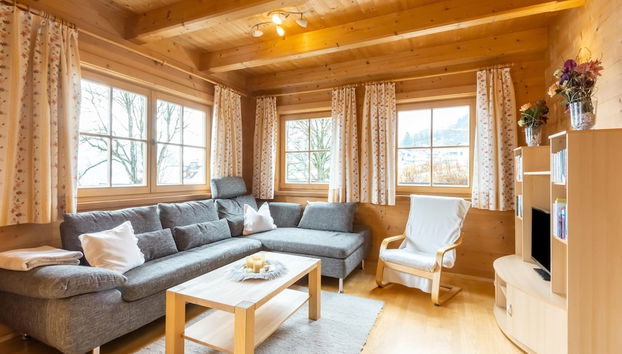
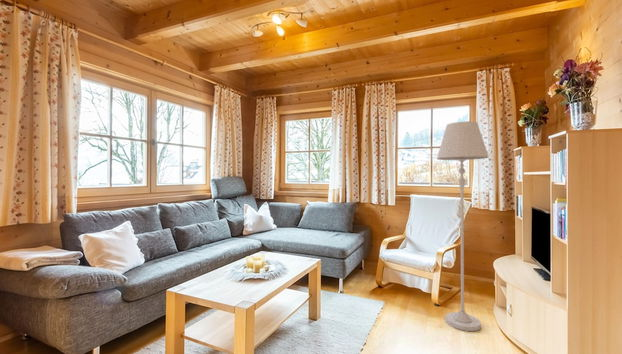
+ floor lamp [436,120,490,332]
